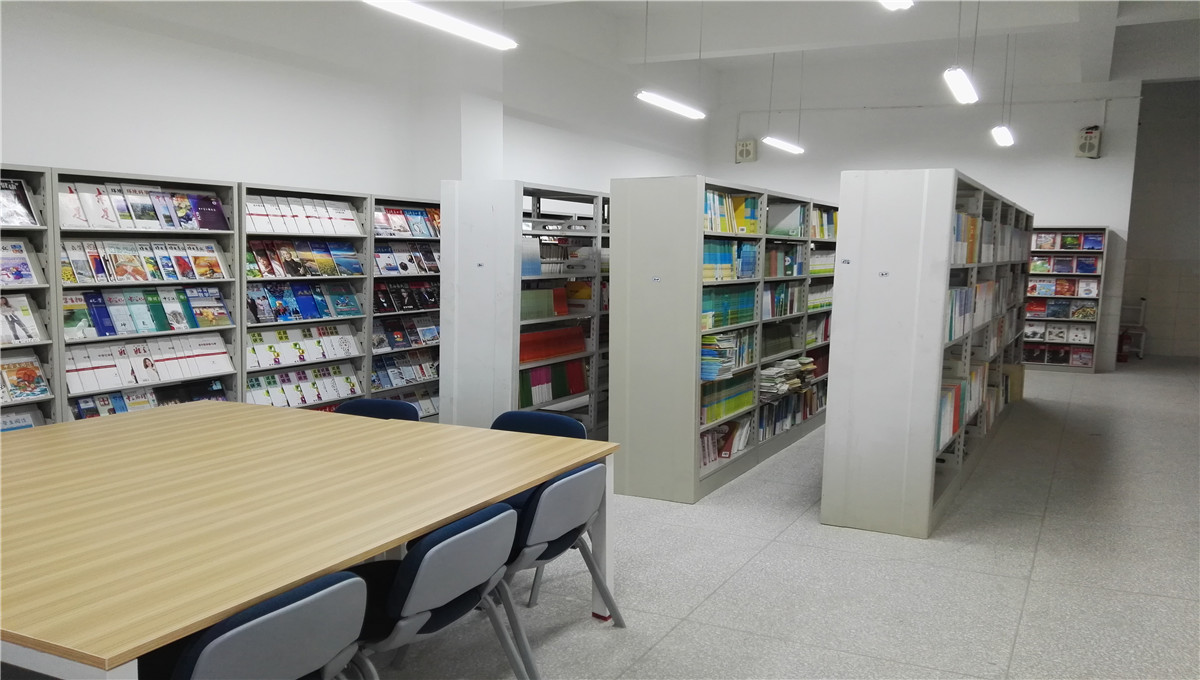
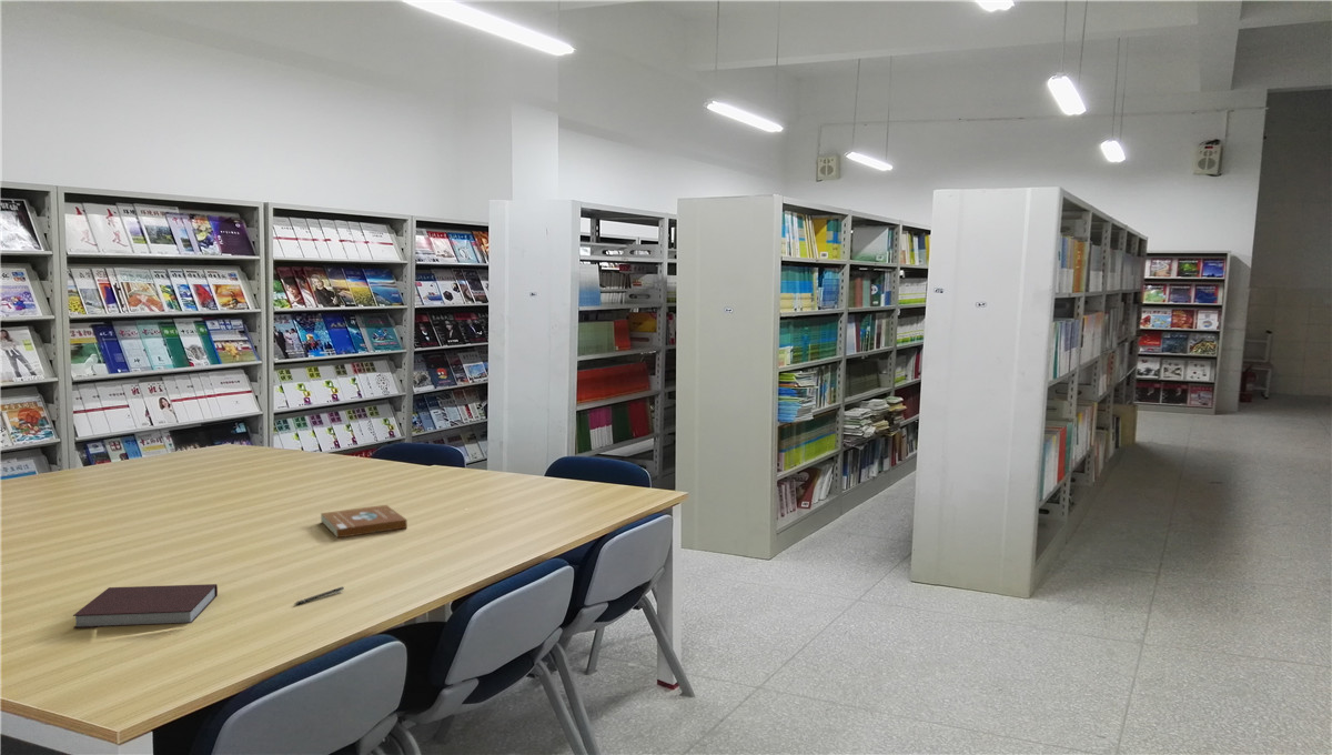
+ book [320,504,408,538]
+ notebook [72,583,219,630]
+ pen [293,585,345,606]
